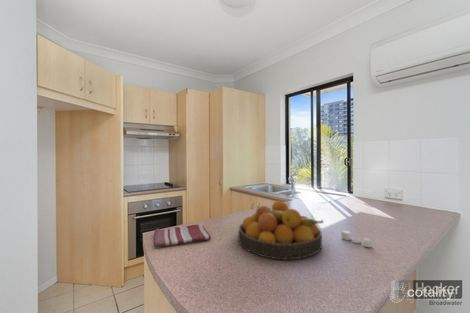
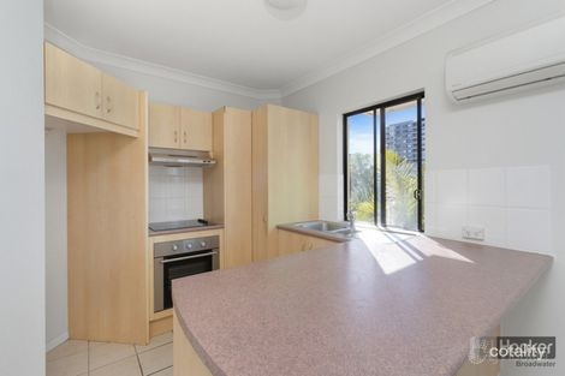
- dish towel [153,223,212,248]
- salt and pepper shaker set [340,230,373,248]
- fruit bowl [237,200,324,260]
